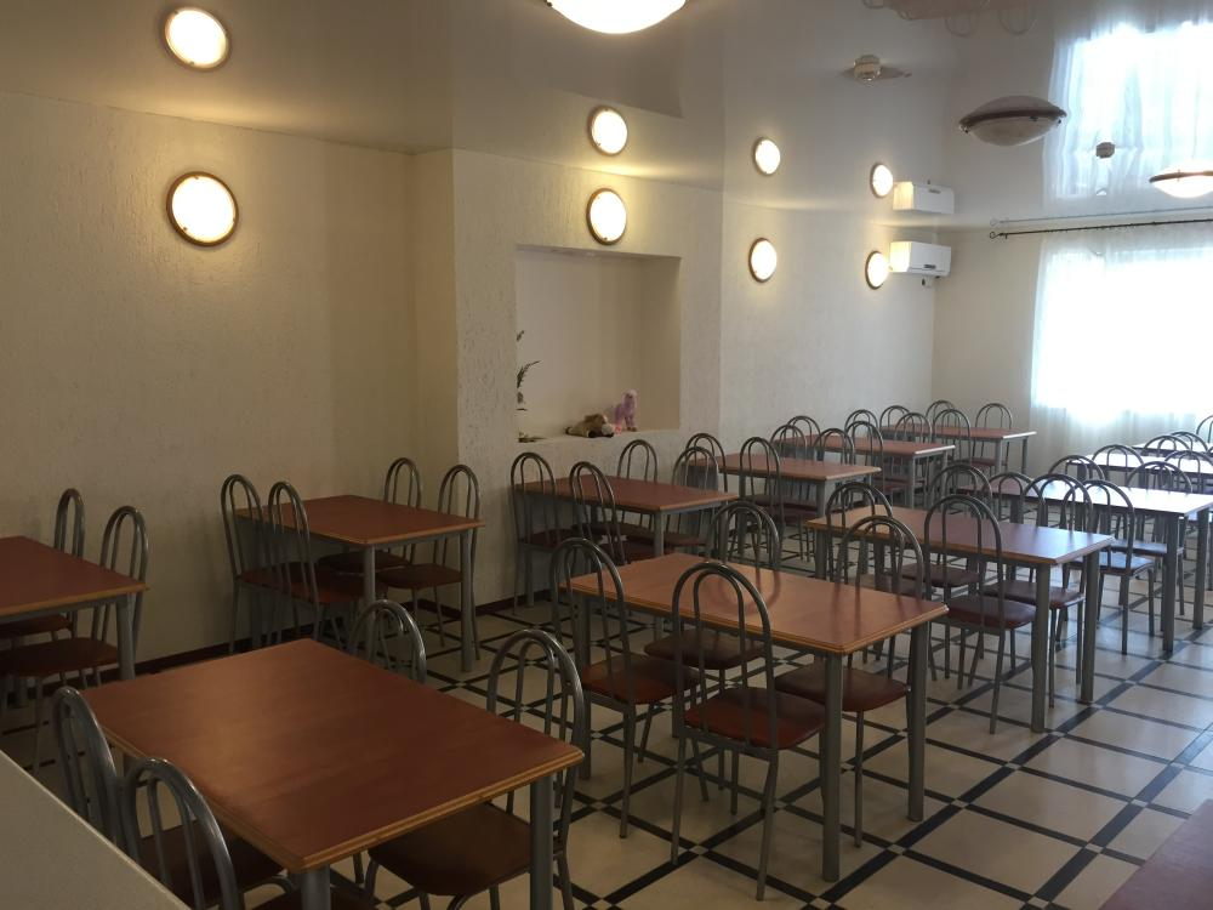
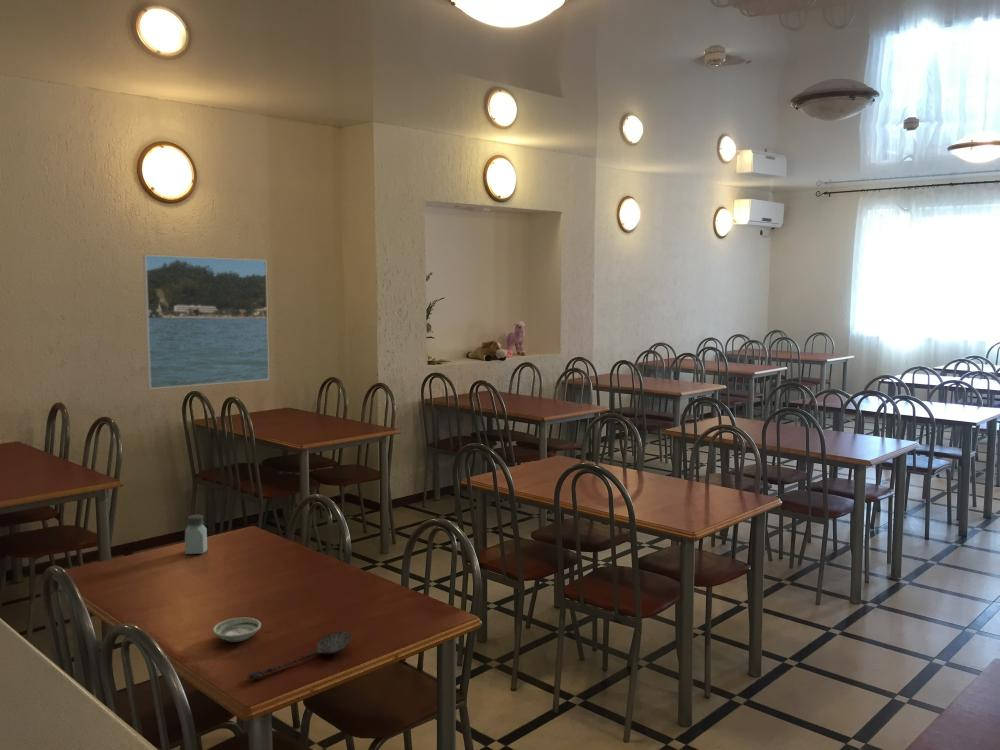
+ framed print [142,254,270,390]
+ saltshaker [184,514,208,555]
+ saucer [212,617,262,643]
+ spoon [246,630,353,680]
